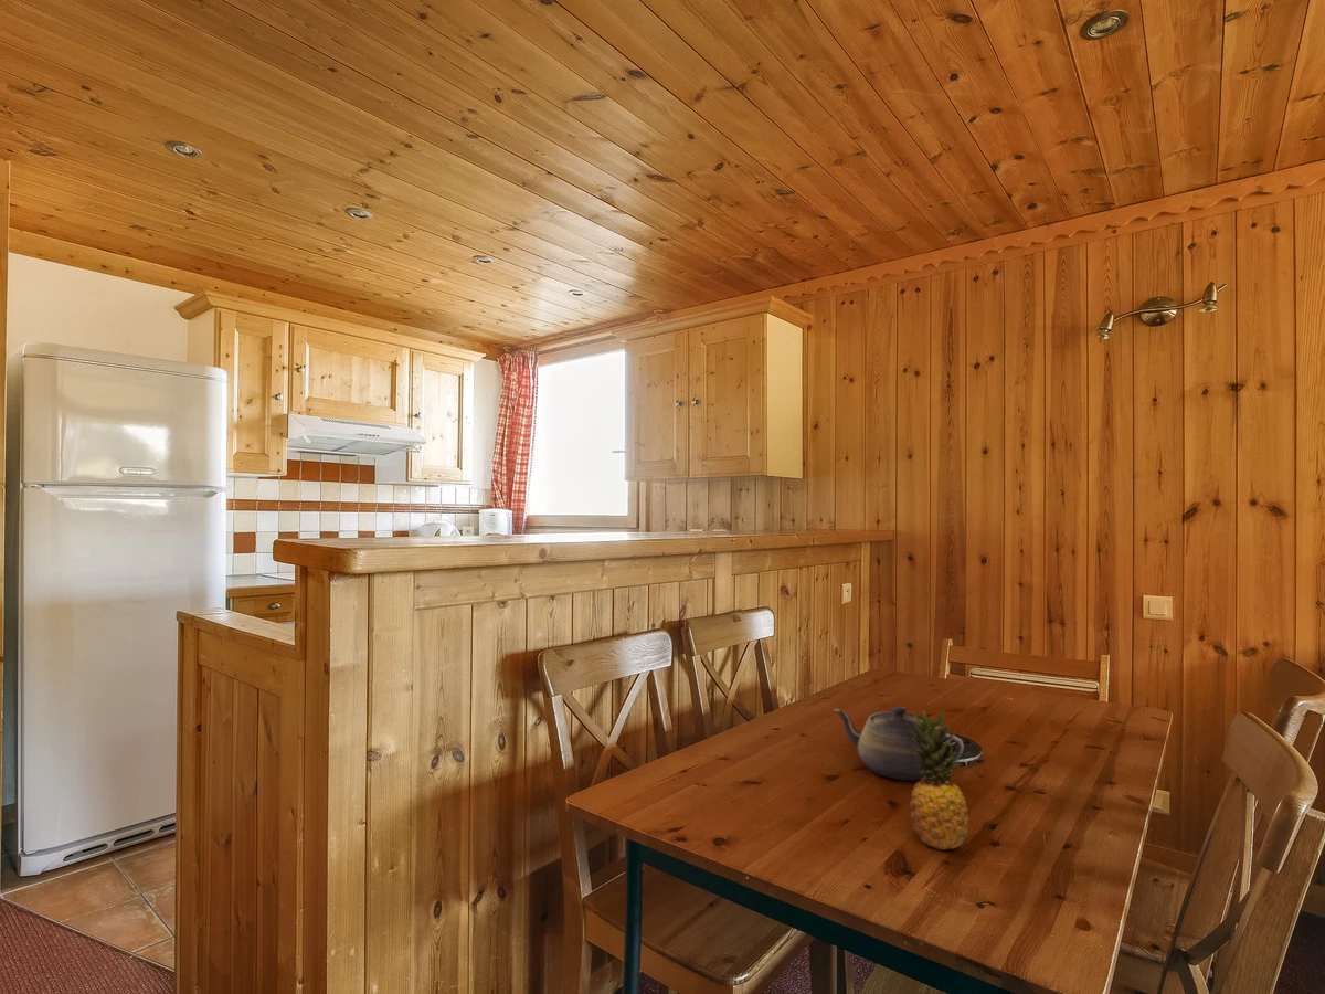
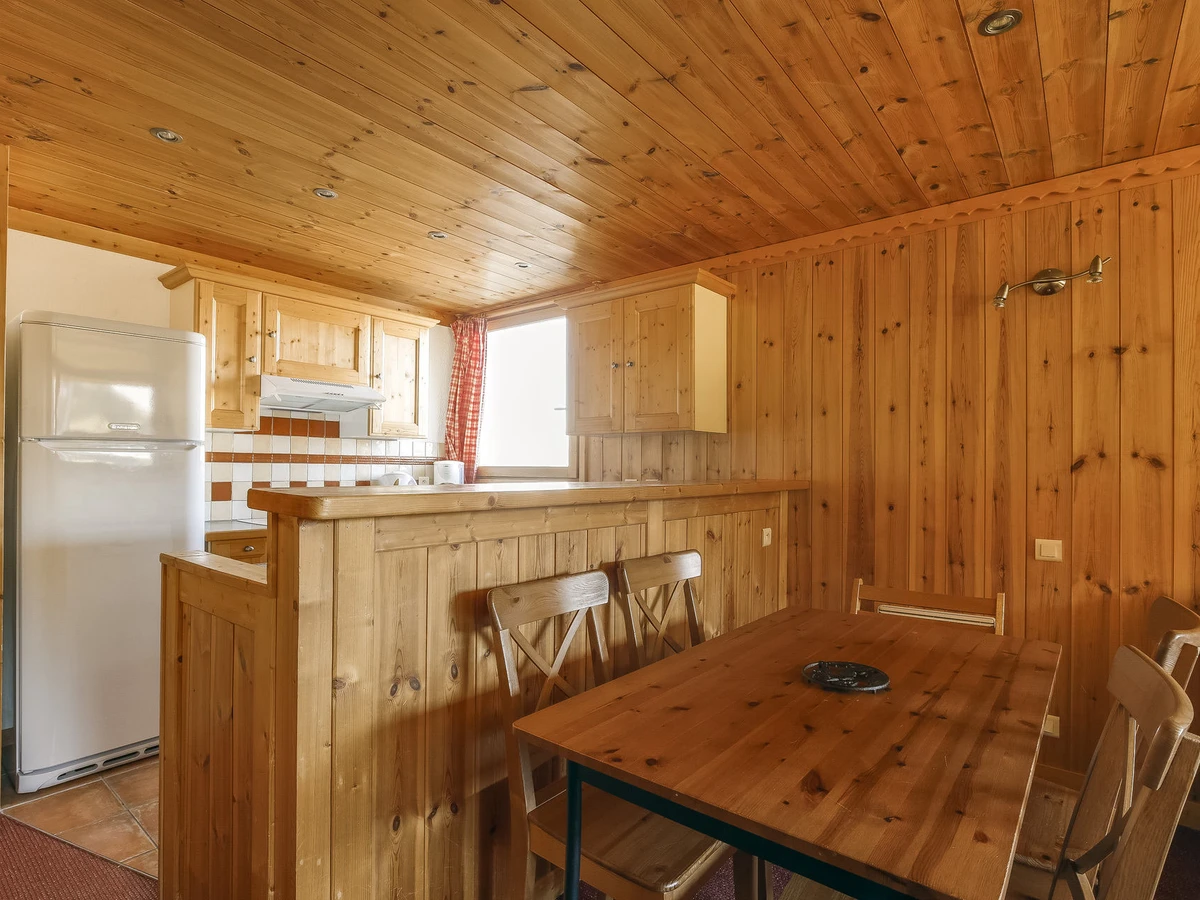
- teapot [831,705,965,781]
- fruit [909,710,969,850]
